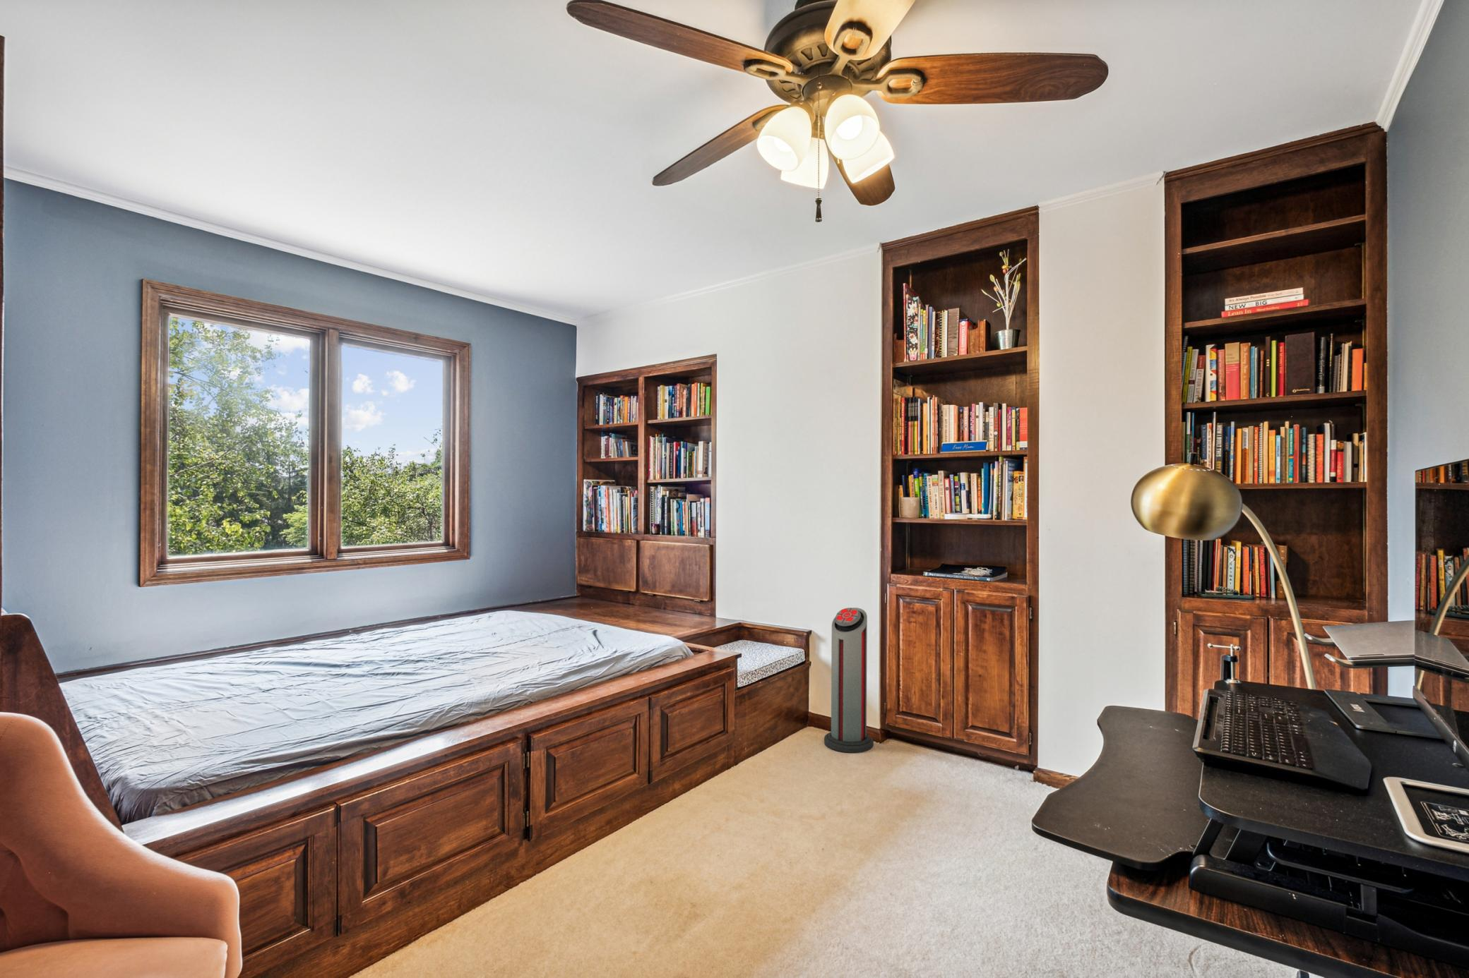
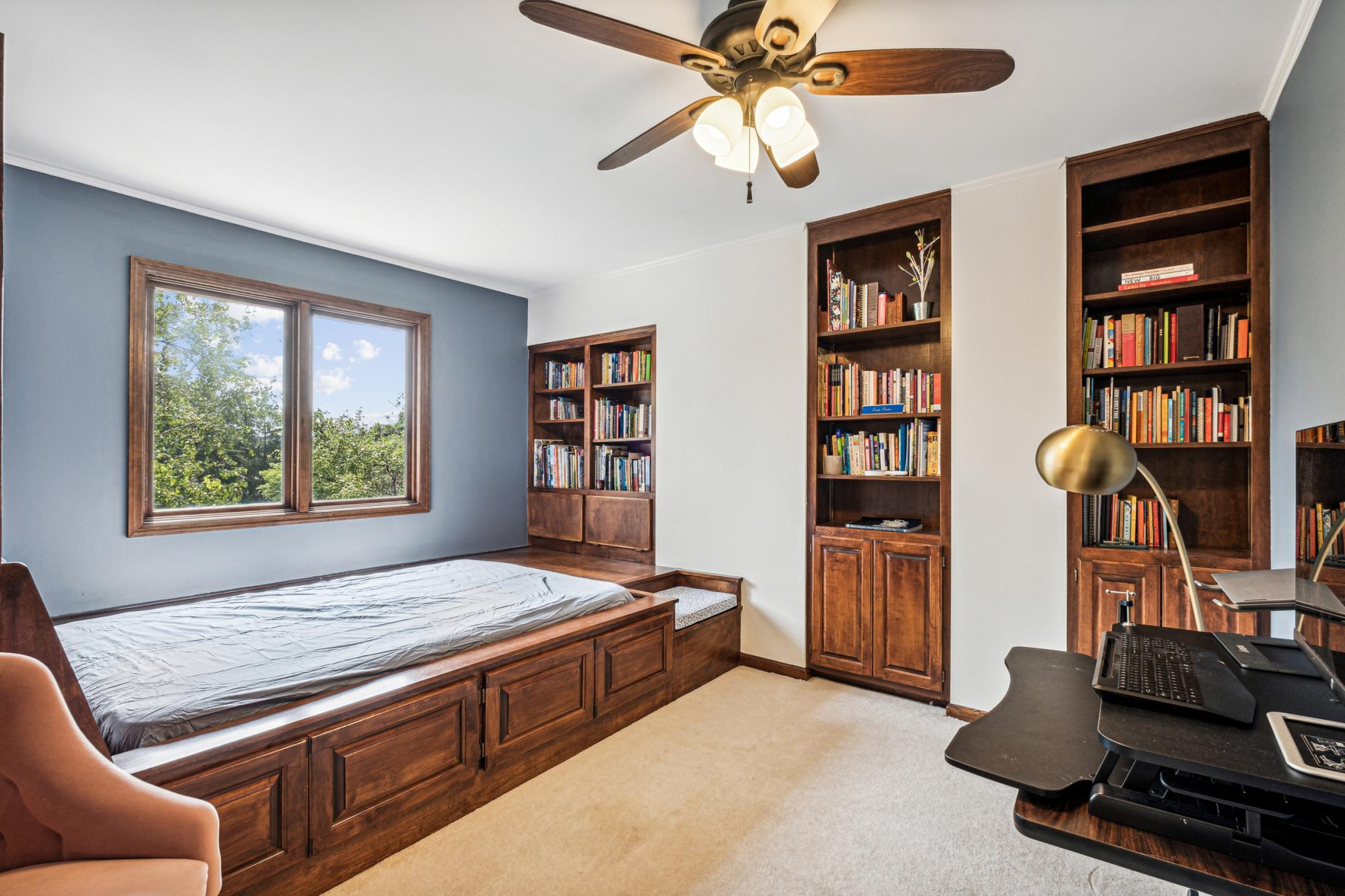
- air purifier [824,607,875,753]
